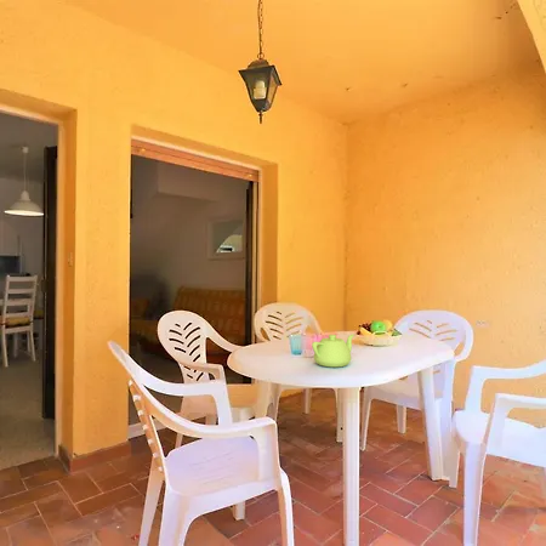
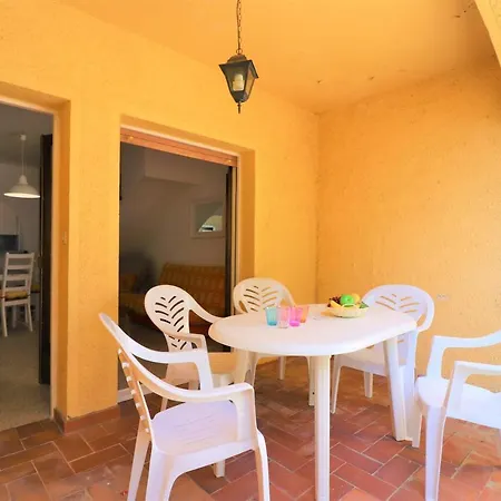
- teapot [311,332,356,368]
